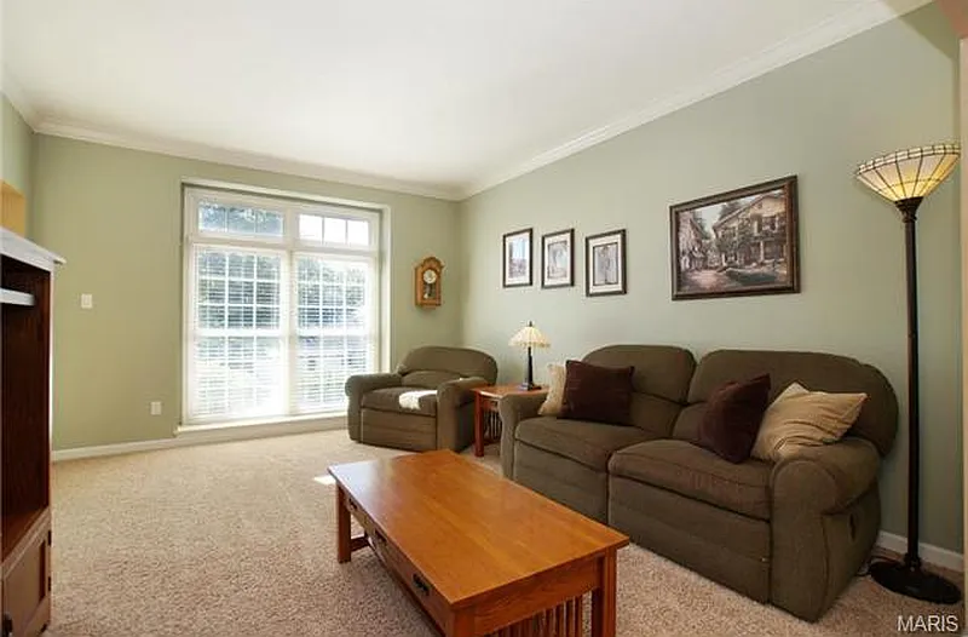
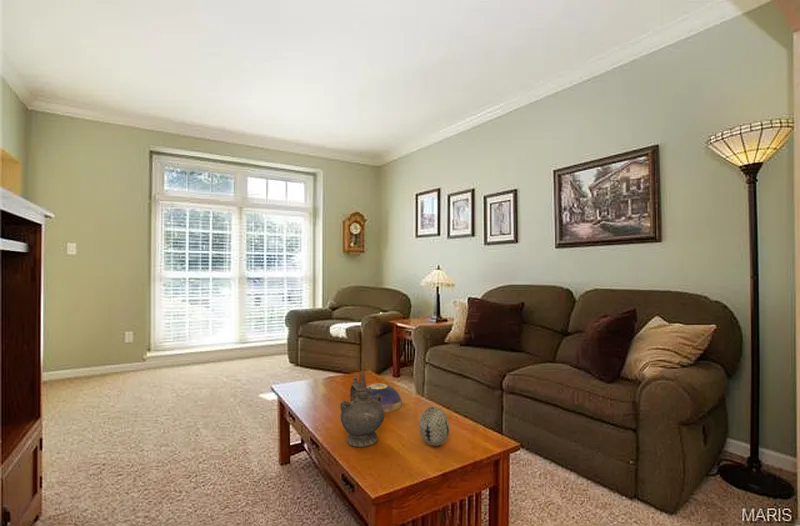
+ decorative bowl [366,383,403,414]
+ decorative egg [419,405,450,447]
+ ceremonial vessel [339,370,385,448]
